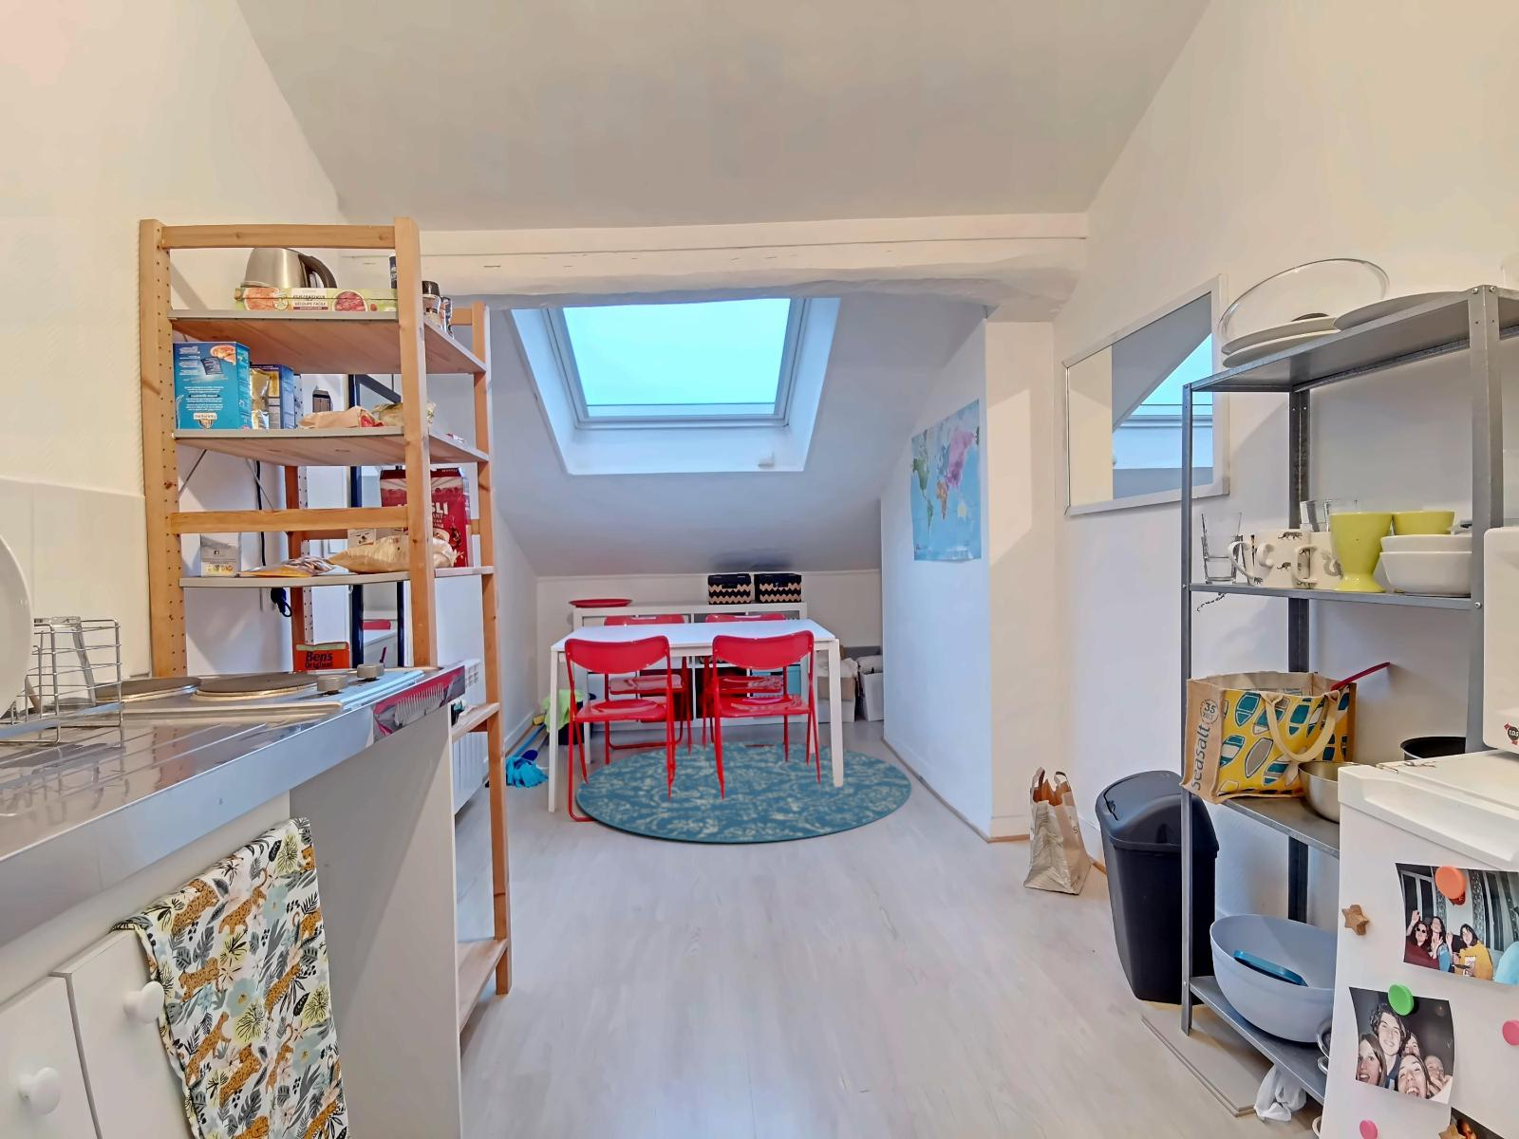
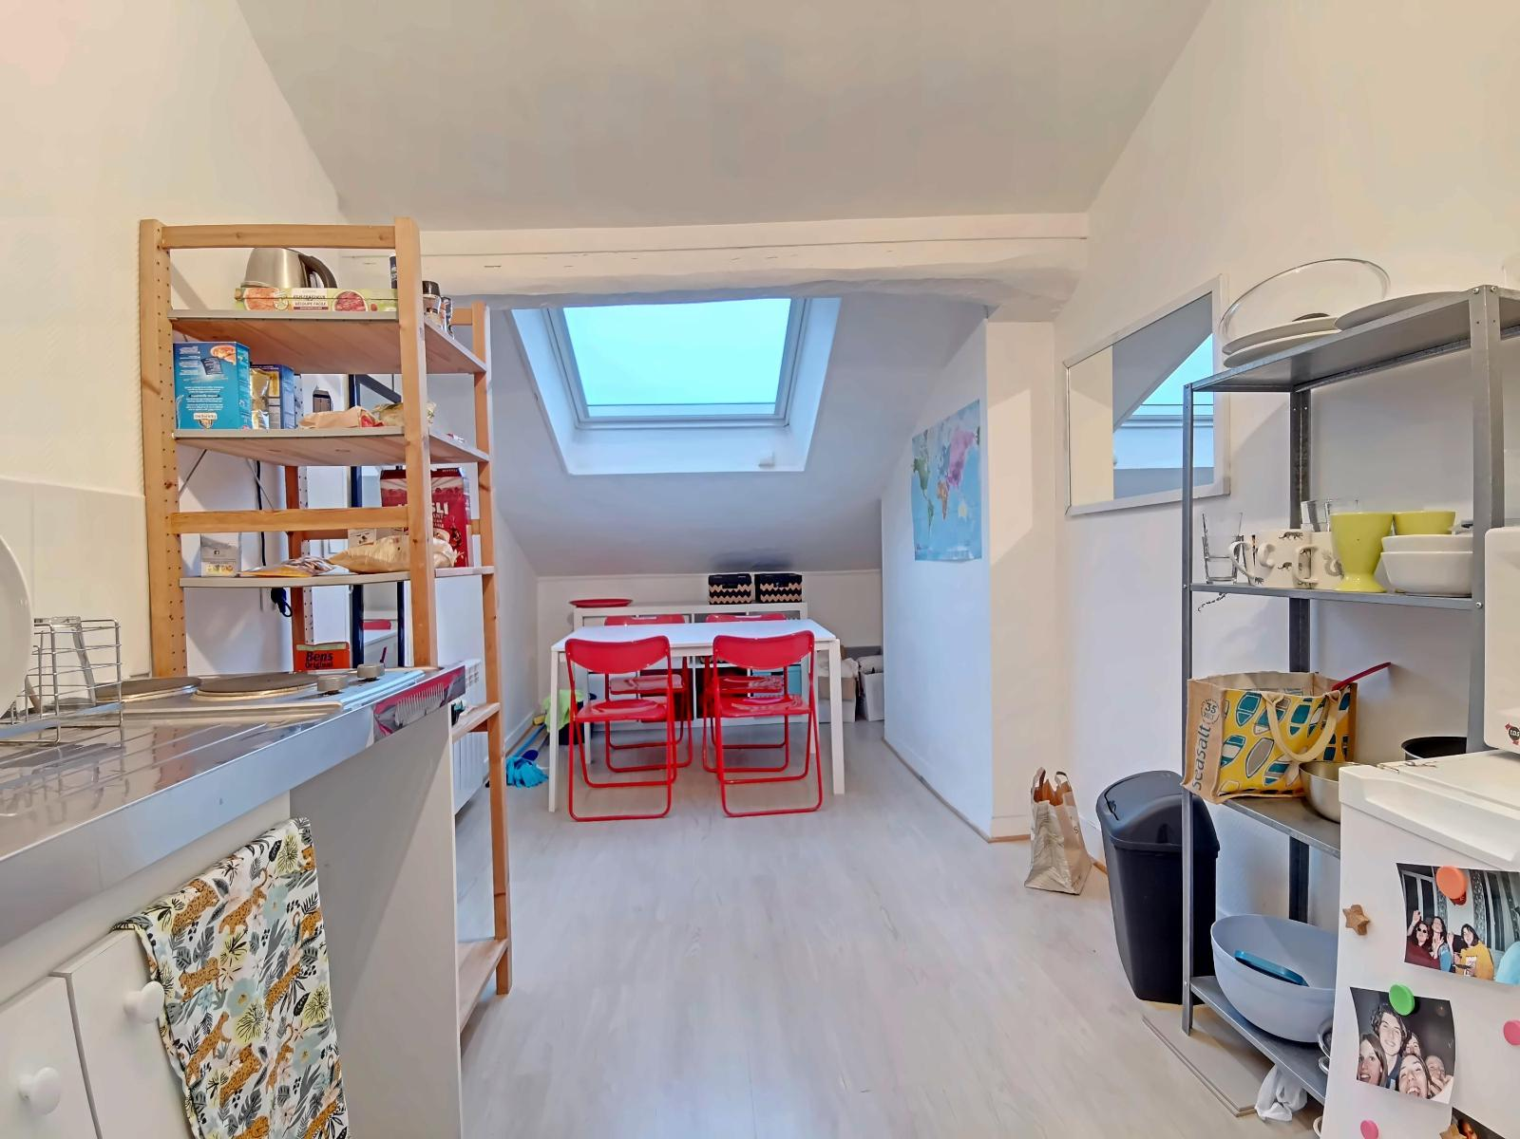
- rug [575,741,913,843]
